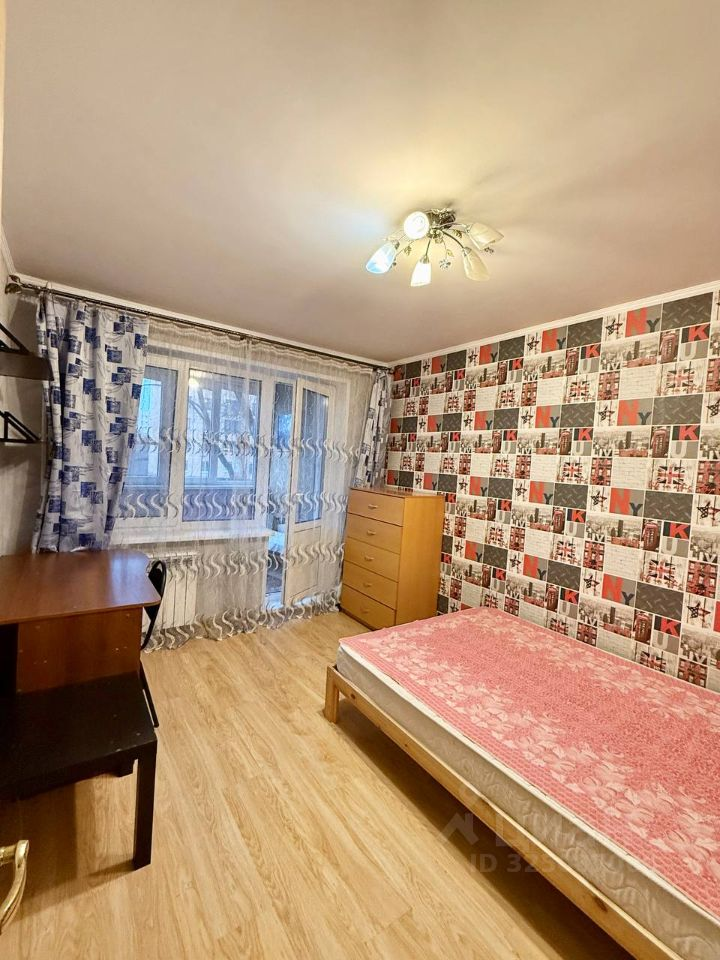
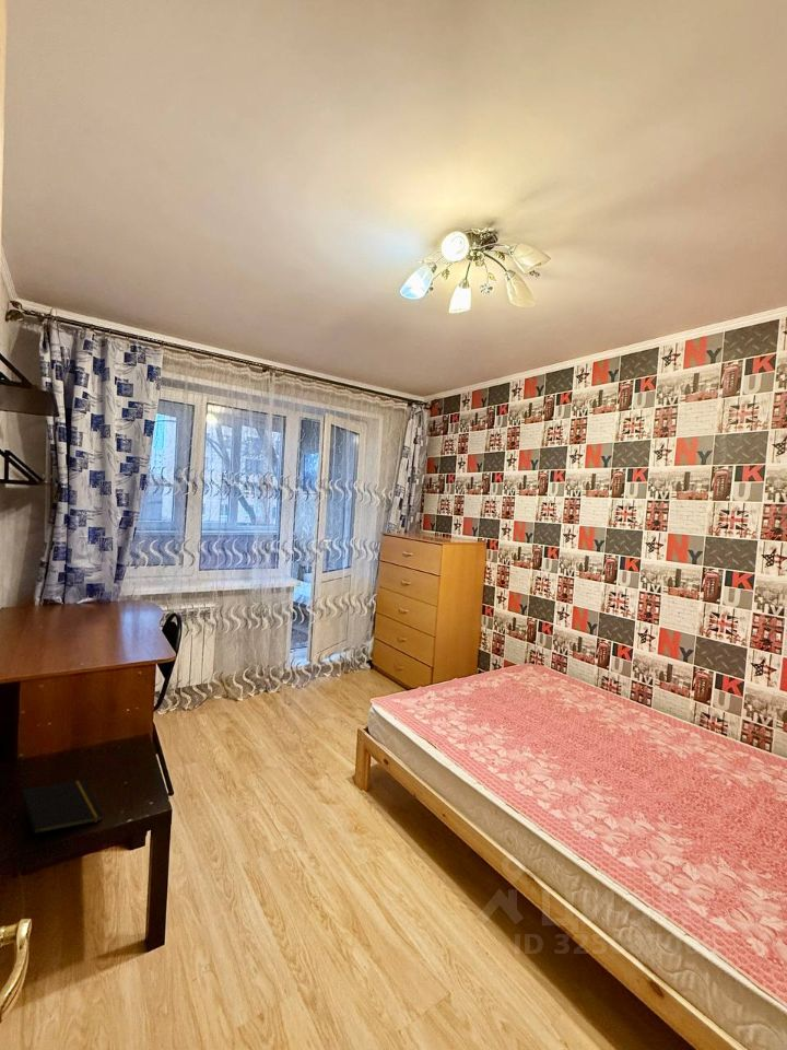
+ notepad [20,779,104,848]
